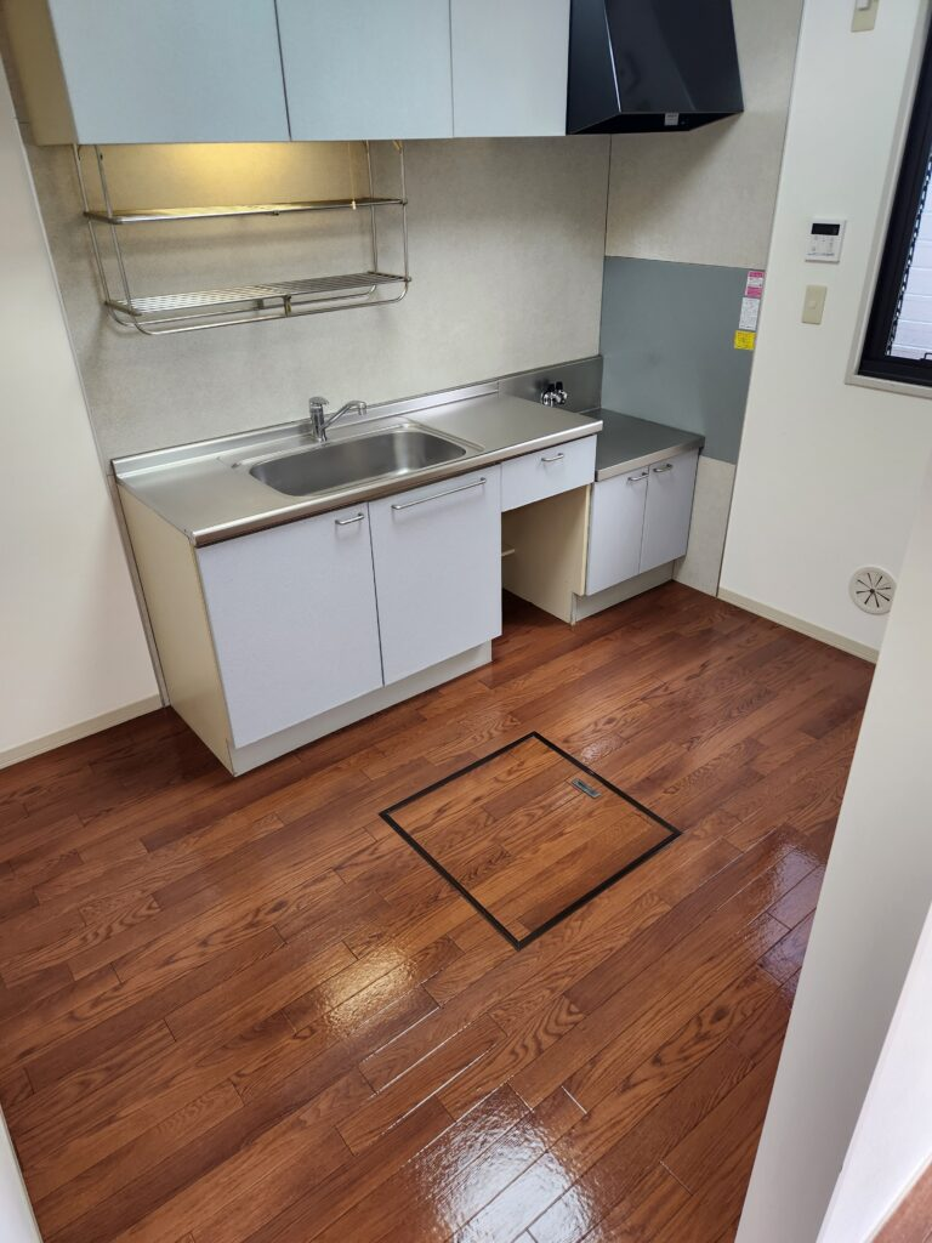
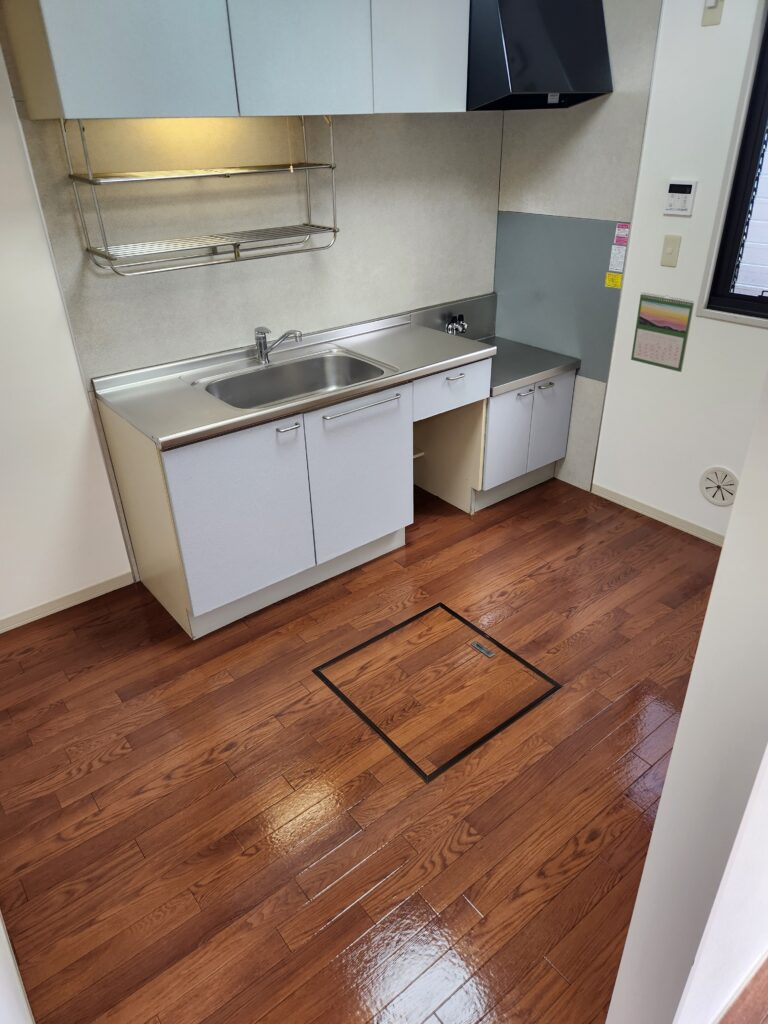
+ calendar [630,291,695,373]
